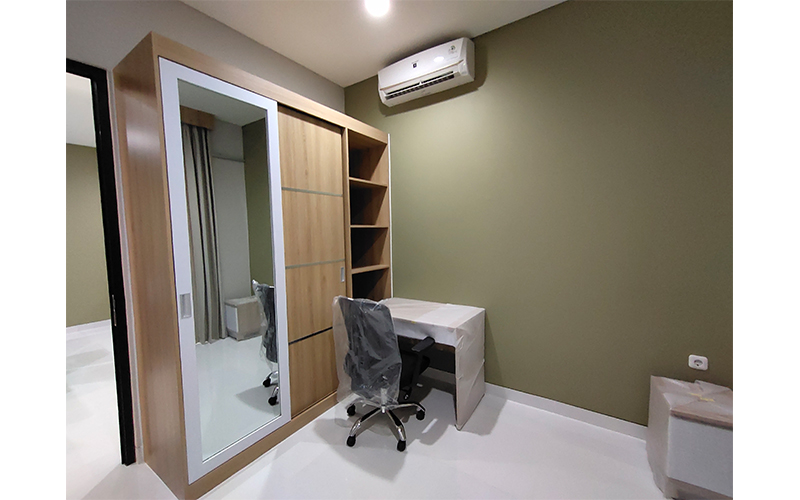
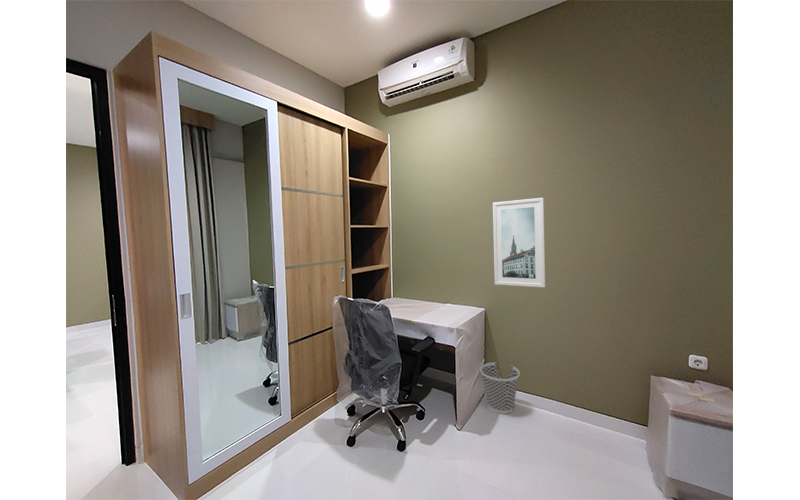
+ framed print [492,197,546,288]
+ wastebasket [479,362,521,415]
